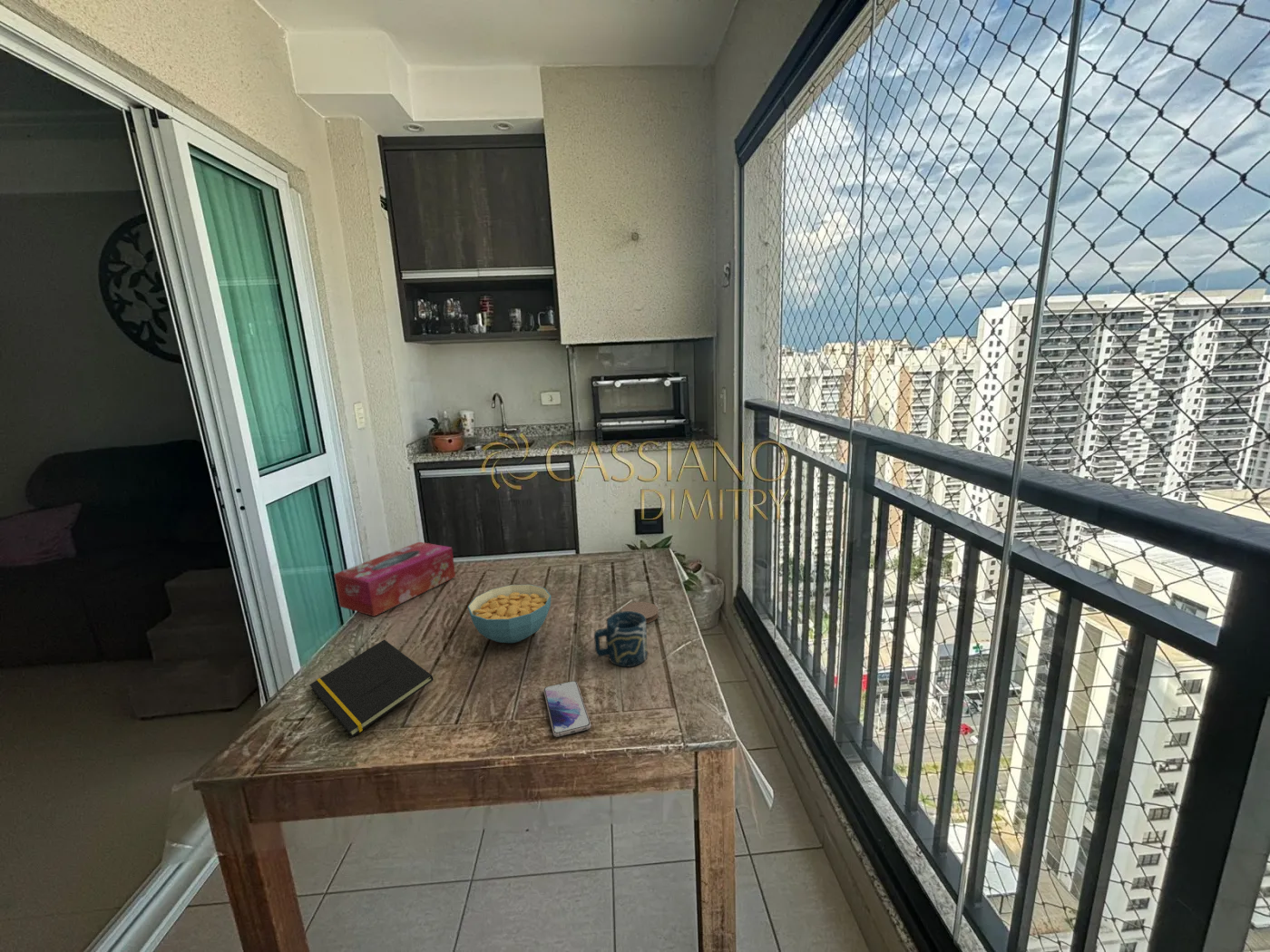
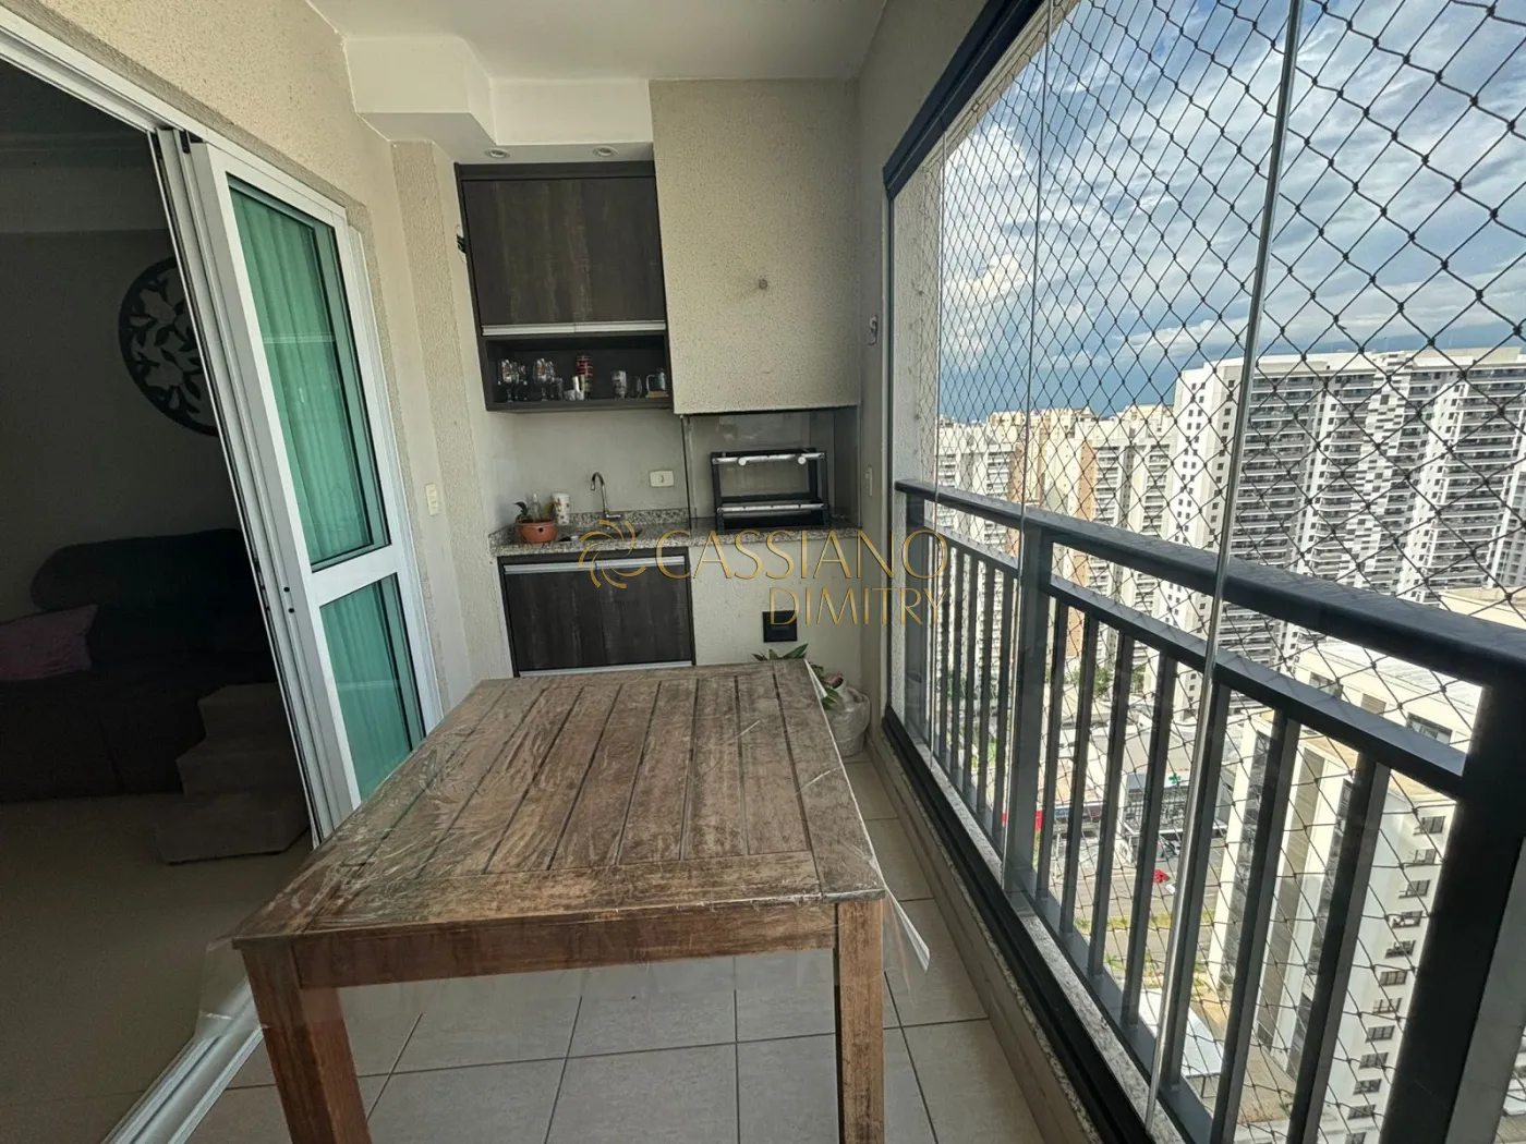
- cup [593,611,649,667]
- coaster [620,601,659,624]
- cereal bowl [467,584,552,644]
- notepad [309,639,435,738]
- tissue box [333,541,456,617]
- smartphone [542,680,591,738]
